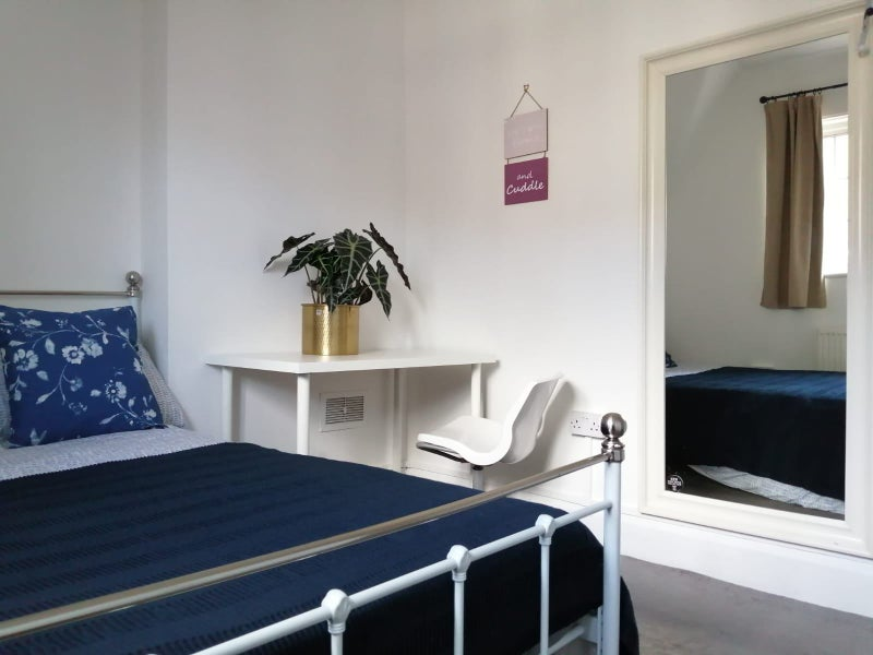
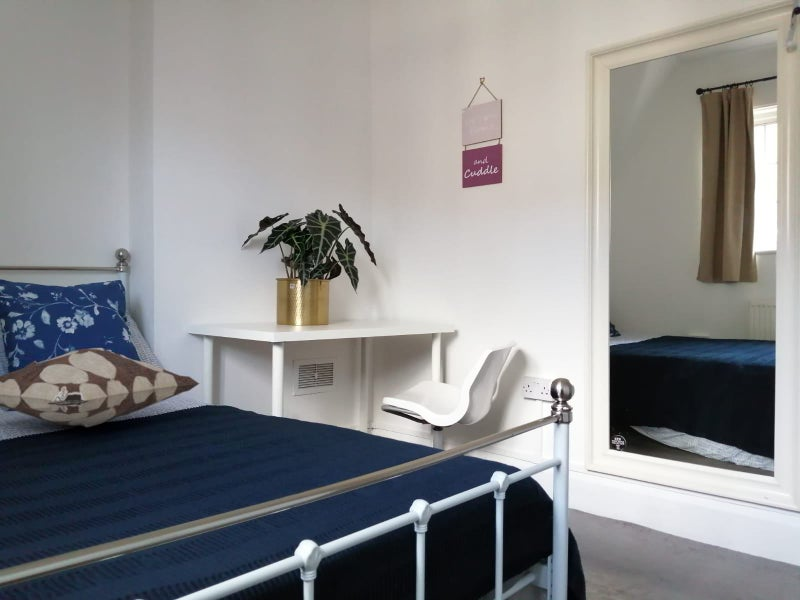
+ decorative pillow [0,347,202,428]
